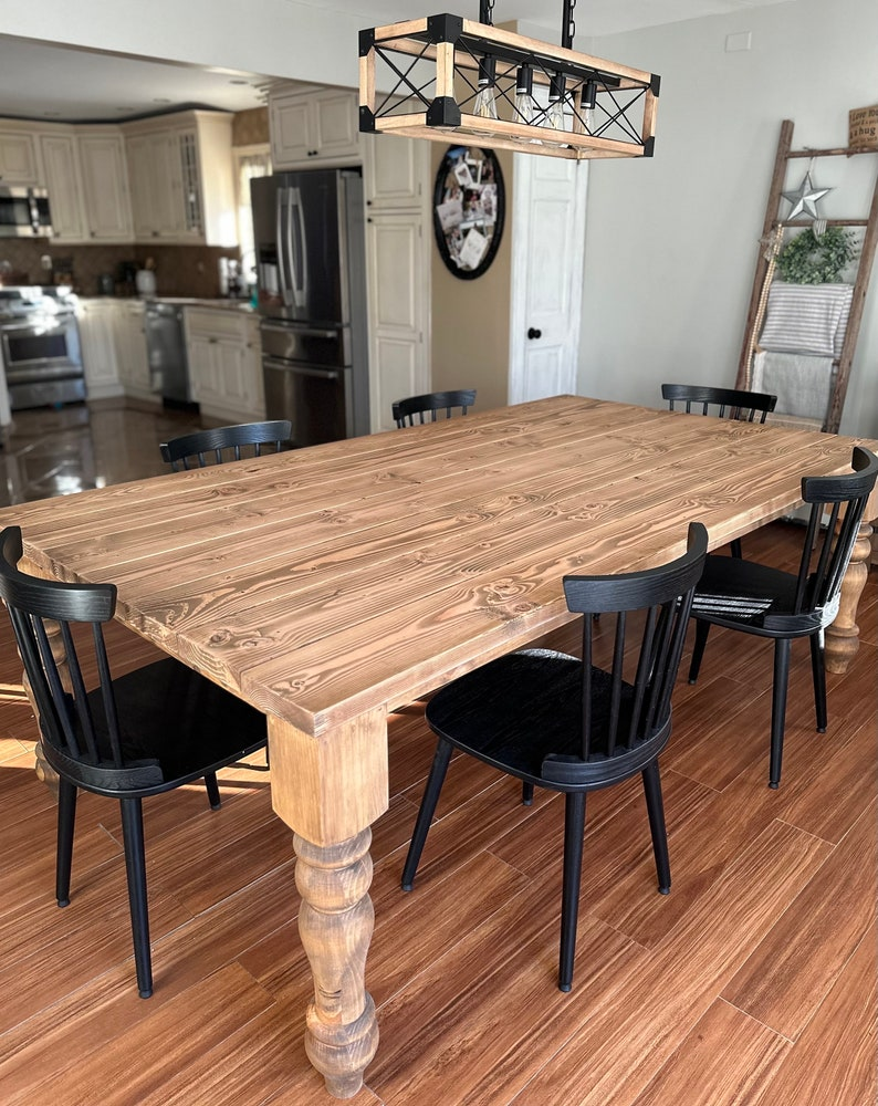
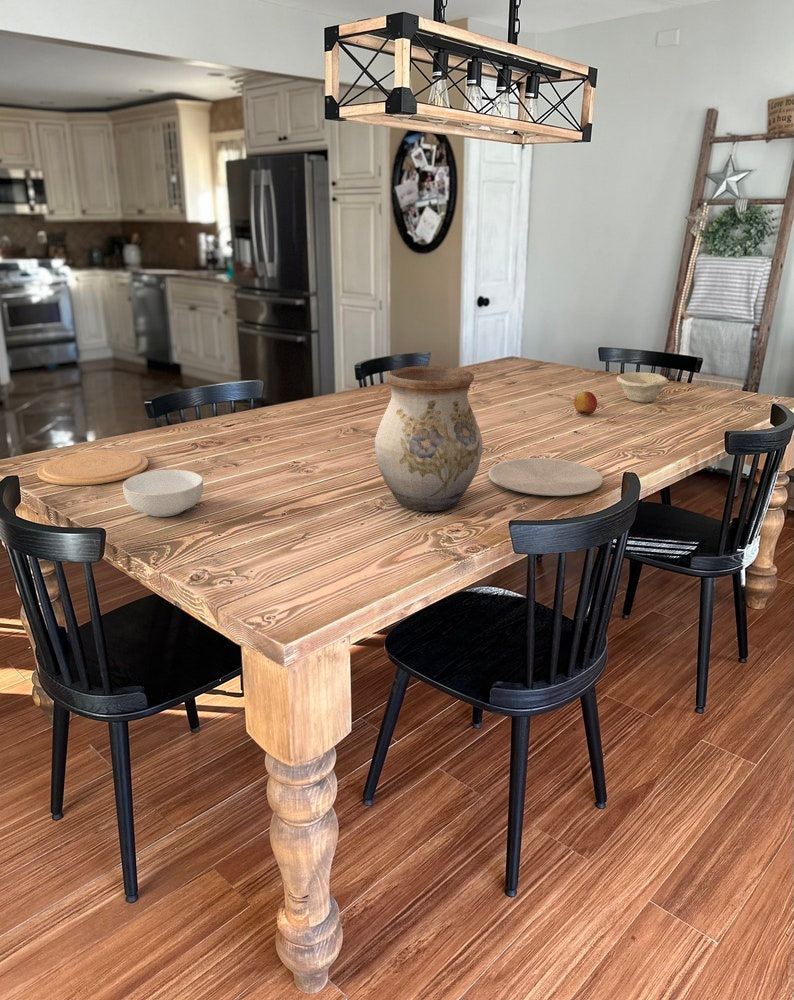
+ cereal bowl [122,469,204,518]
+ apple [573,391,598,416]
+ plate [36,449,149,486]
+ vase [374,365,484,512]
+ plate [488,457,604,497]
+ bowl [616,371,669,404]
